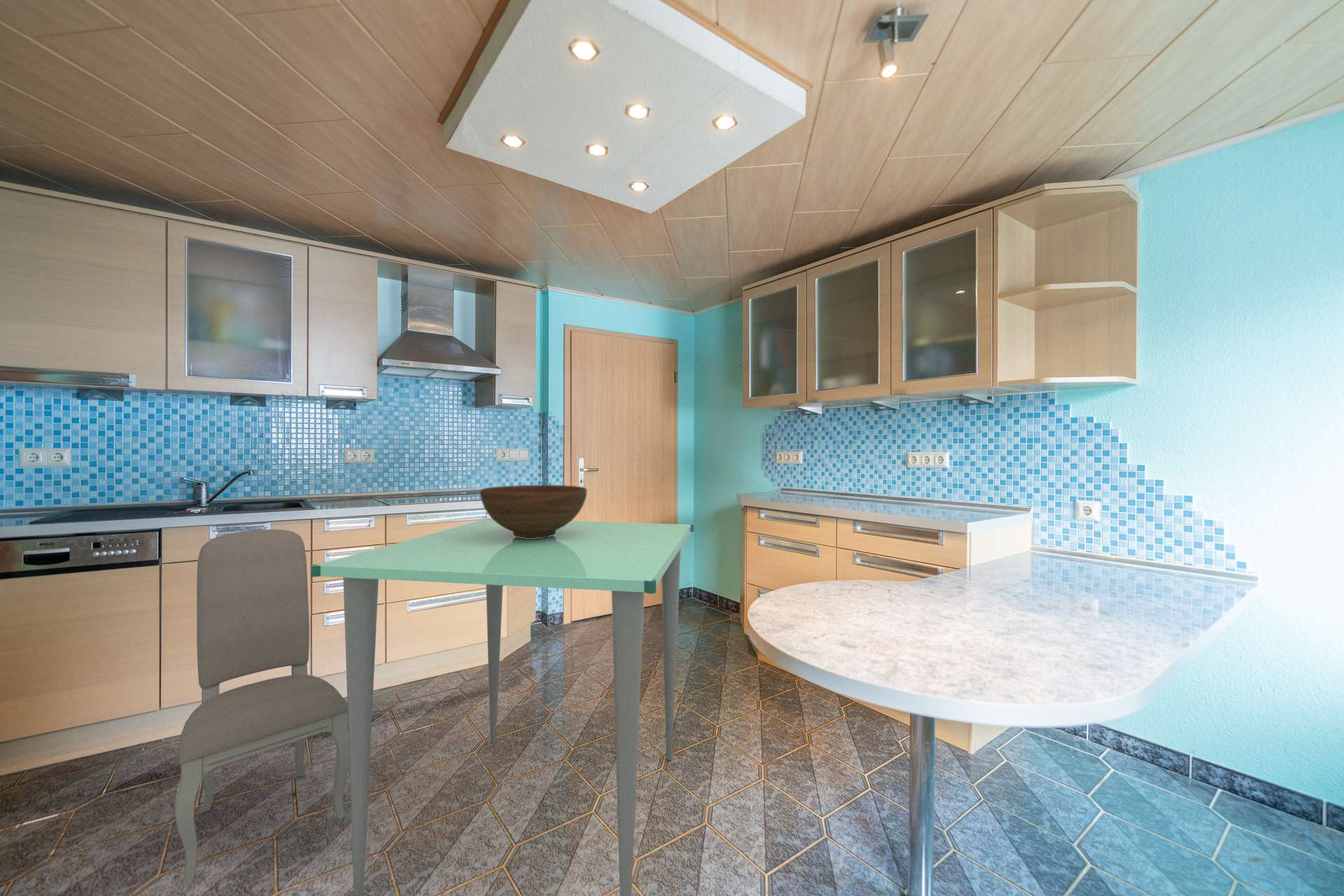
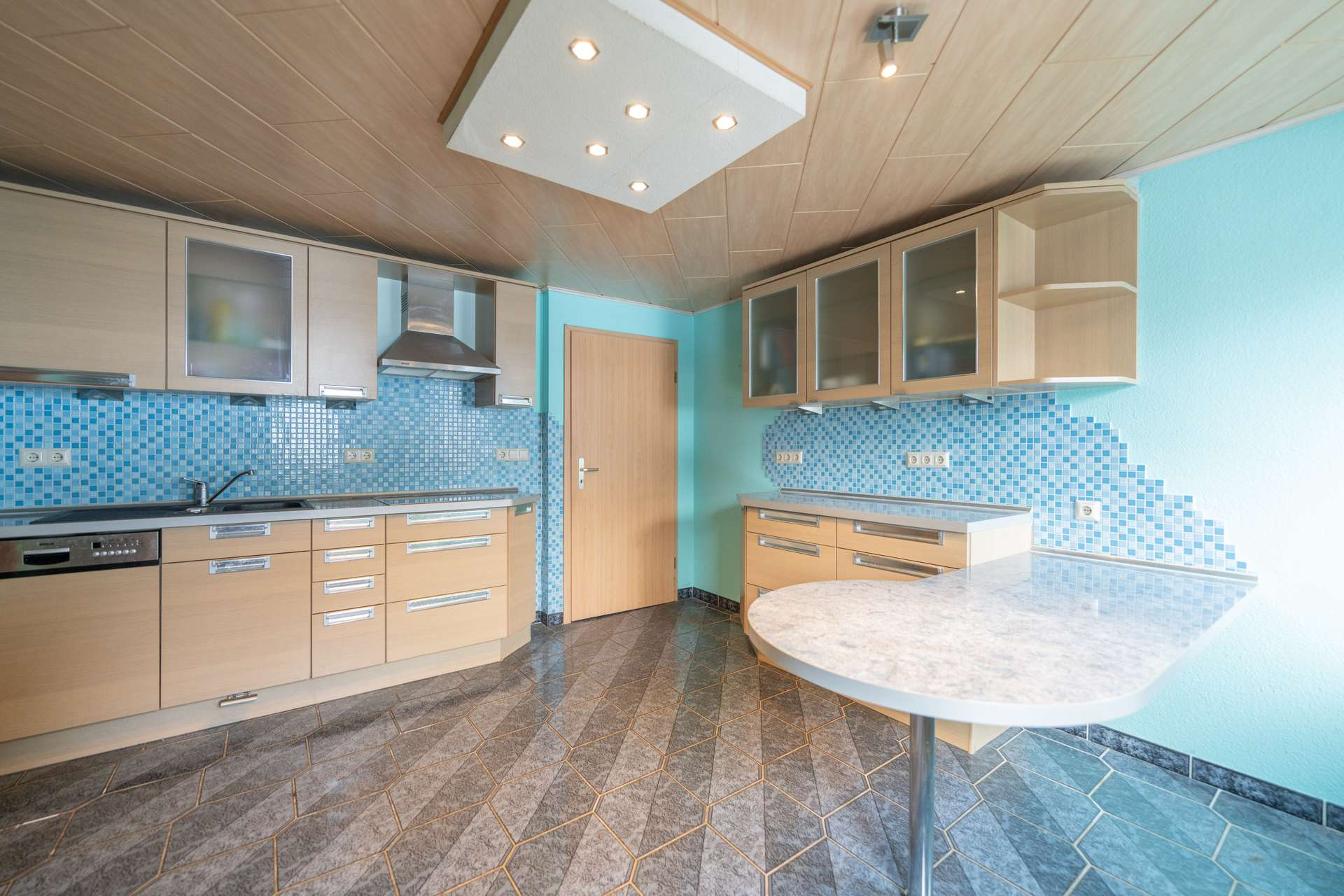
- fruit bowl [479,484,587,539]
- dining chair [174,528,349,888]
- dining table [310,517,694,896]
